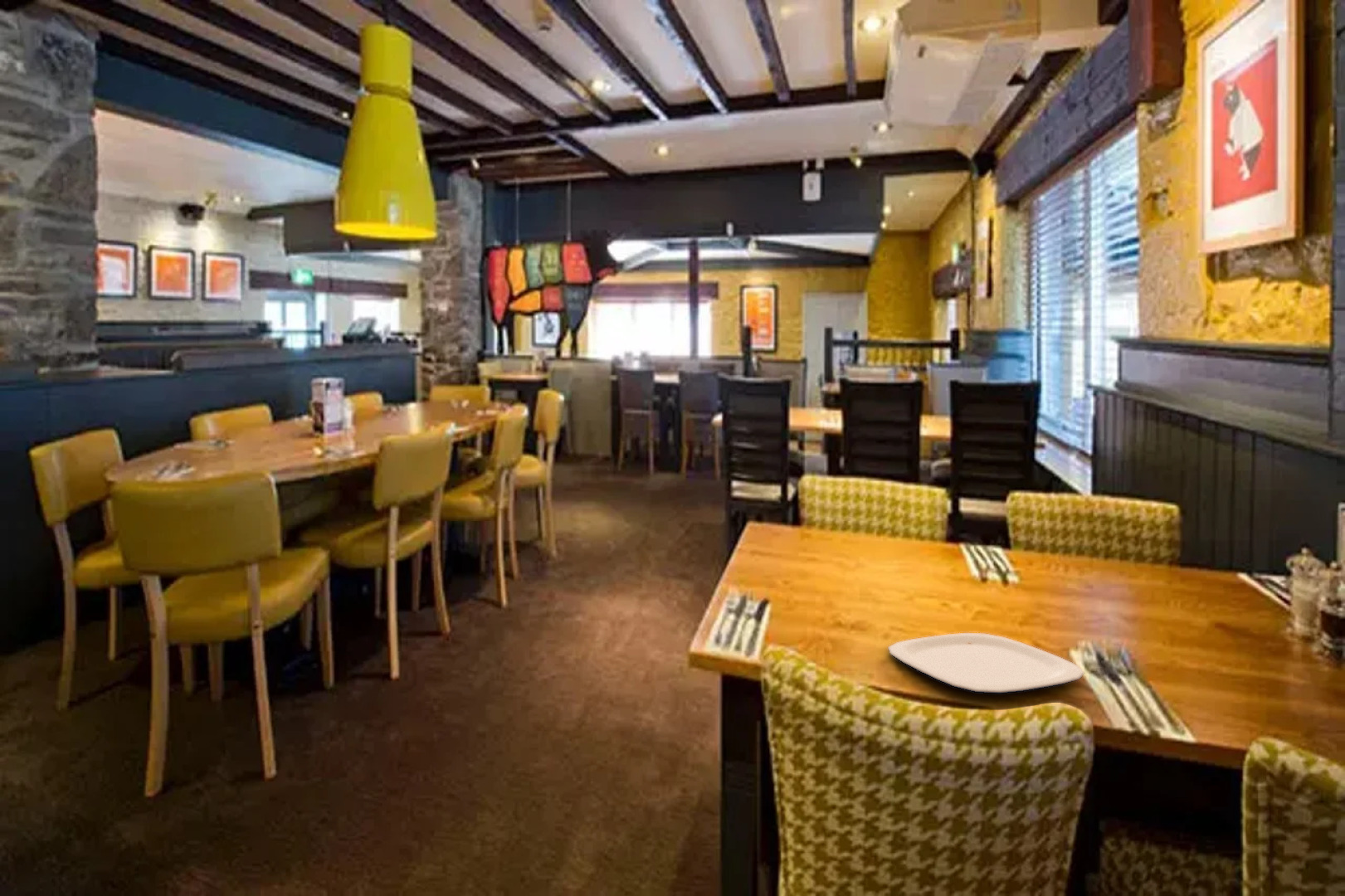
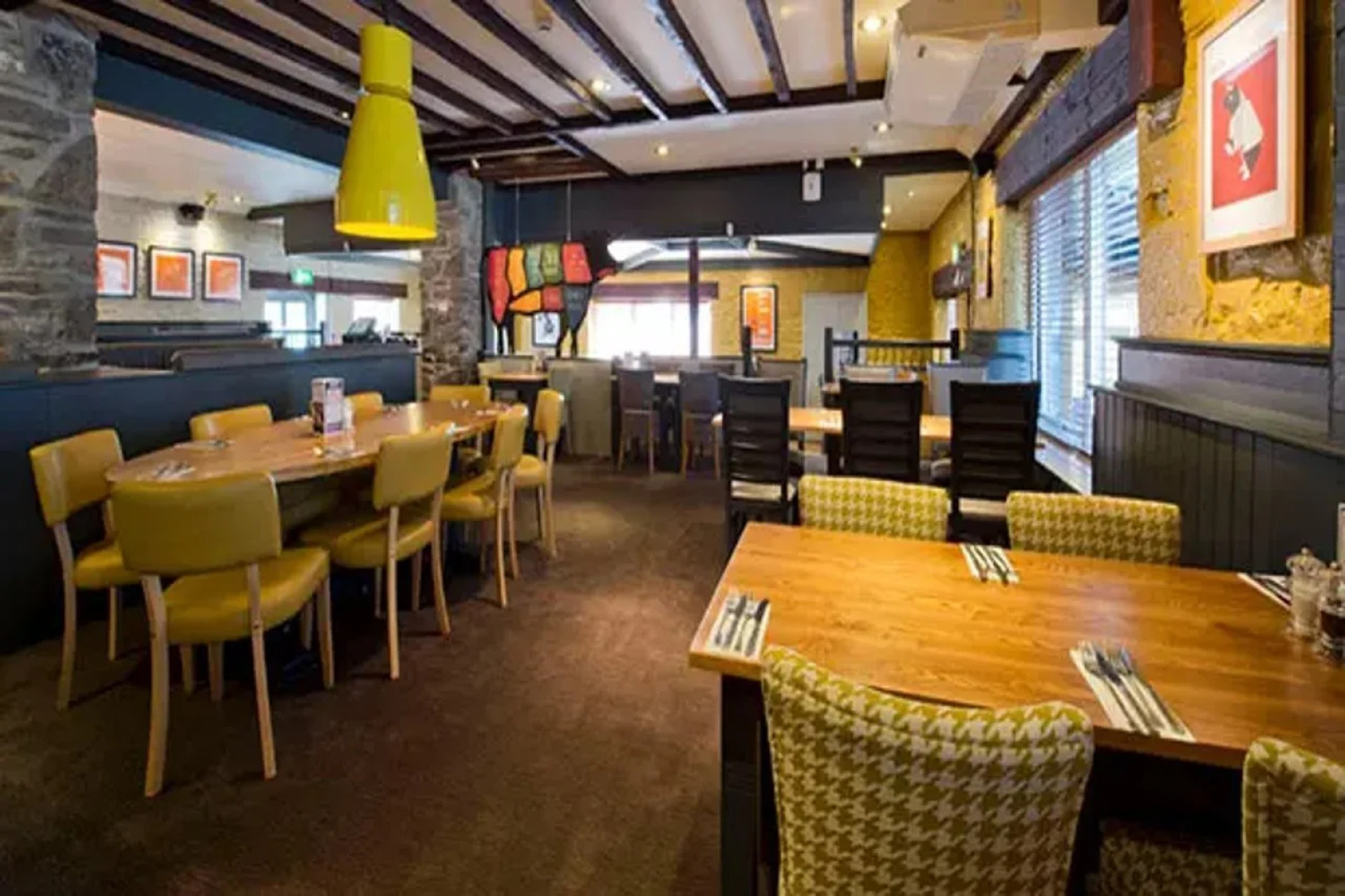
- plate [887,632,1085,694]
